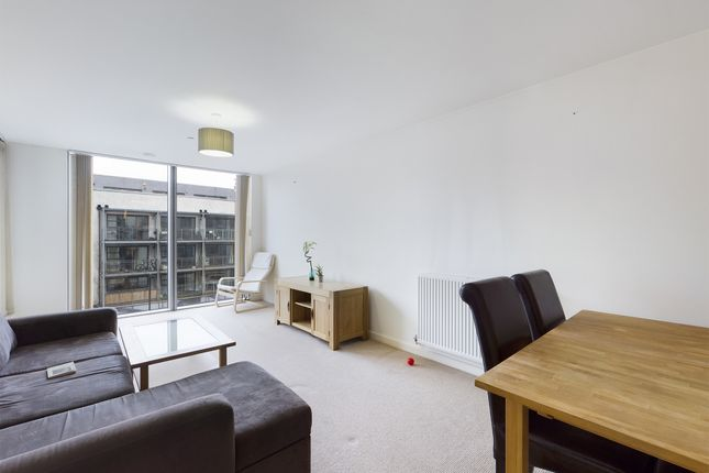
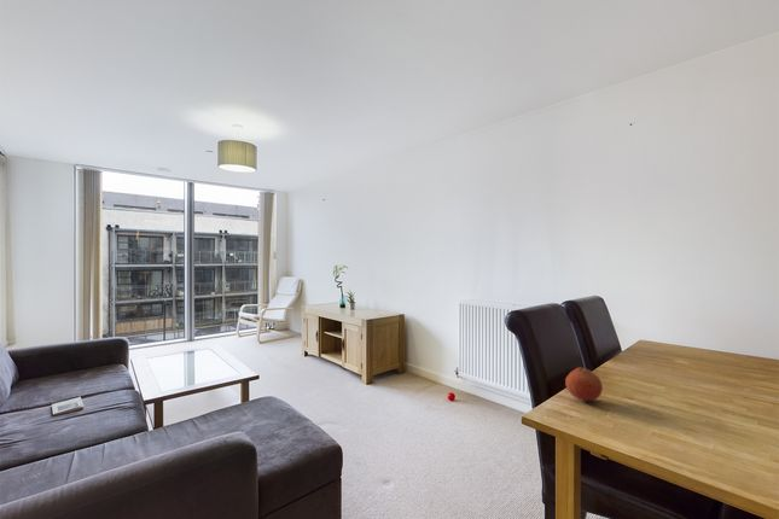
+ fruit [564,366,604,402]
